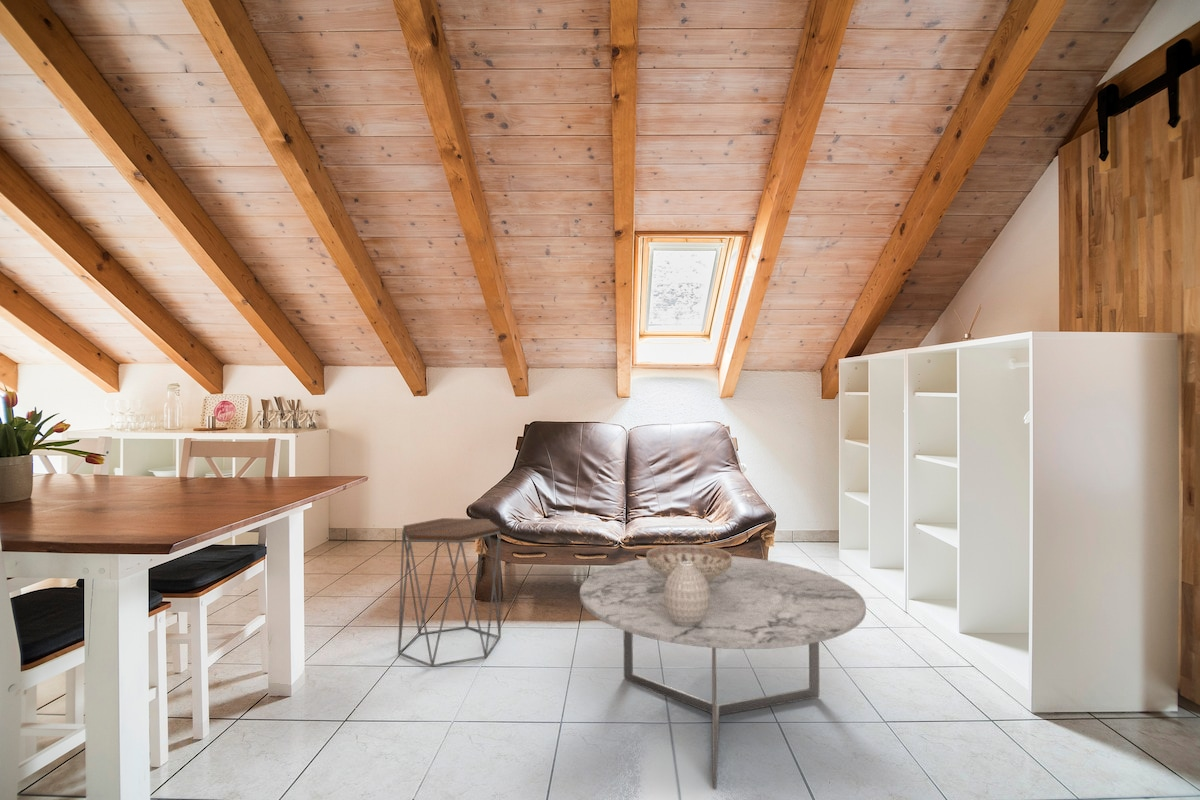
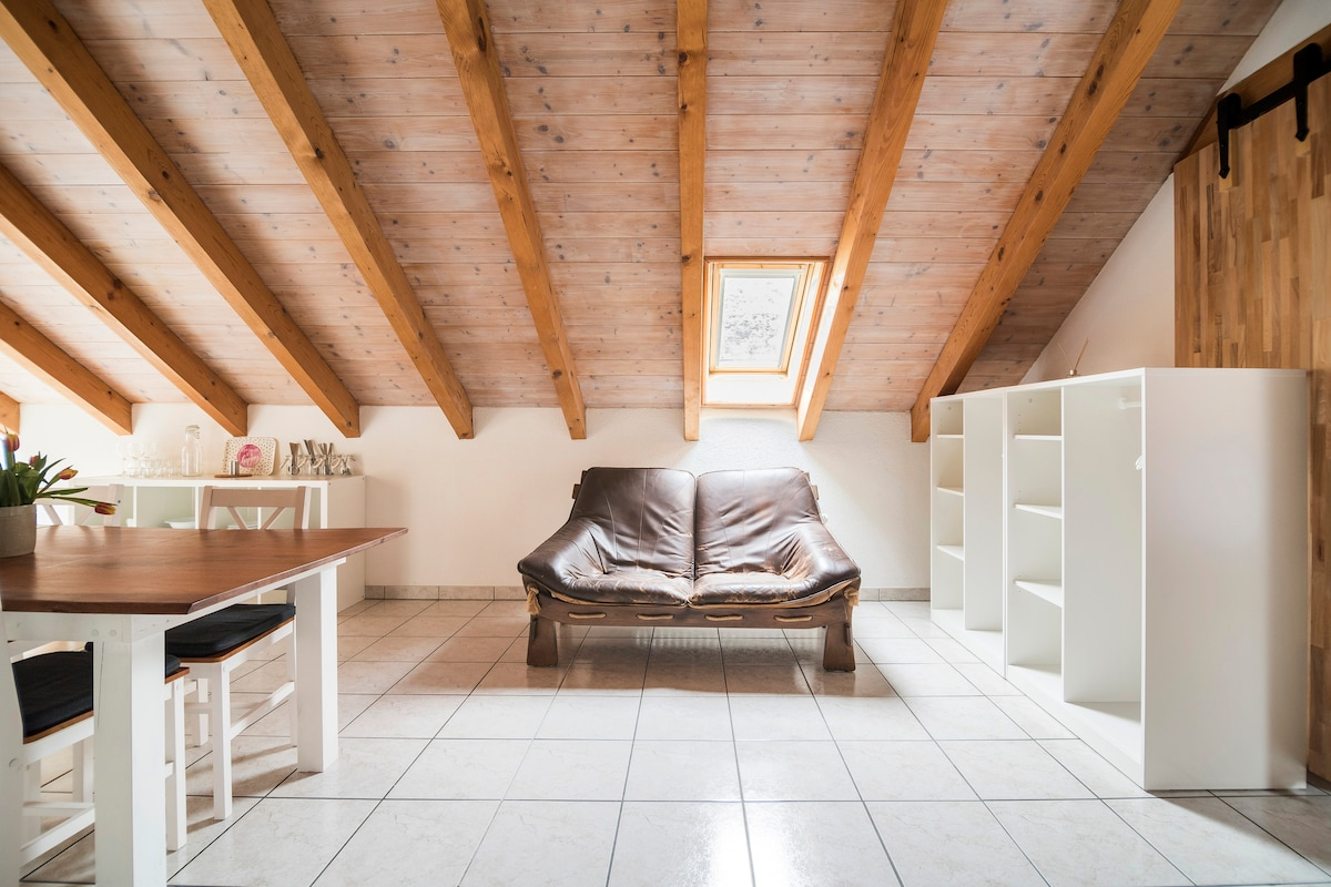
- coffee table [579,555,867,789]
- side table [397,517,502,668]
- decorative bowl [645,544,733,583]
- vase [664,562,710,627]
